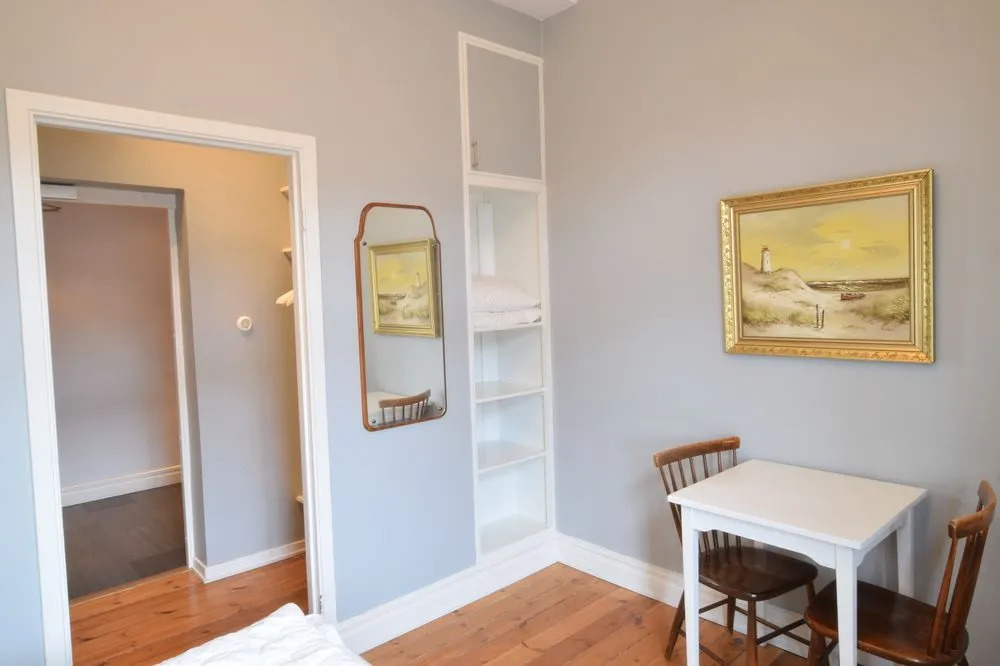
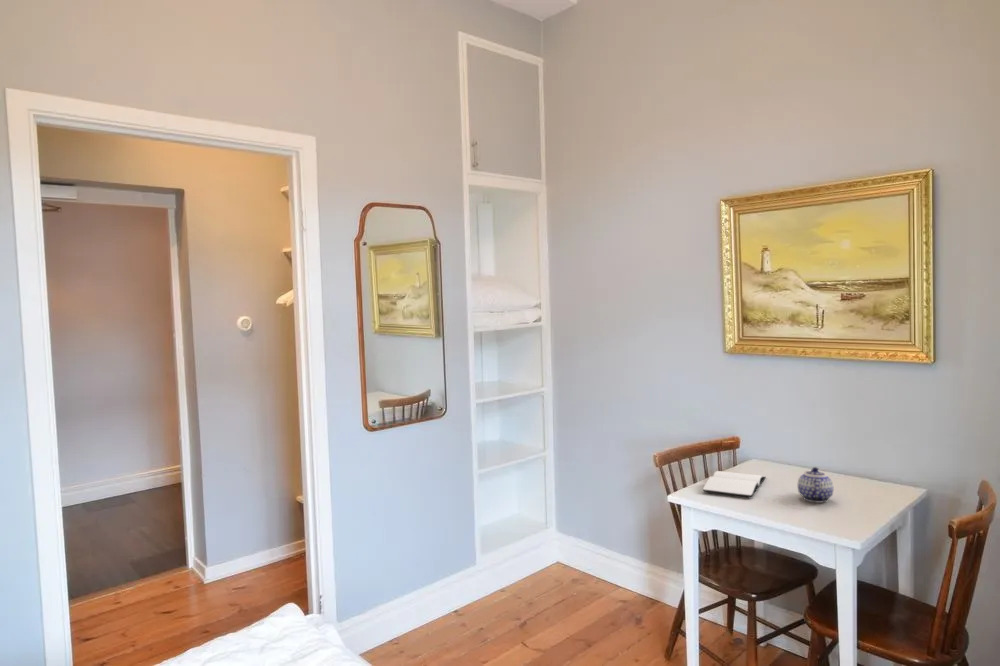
+ teapot [797,466,834,504]
+ book [702,470,767,498]
